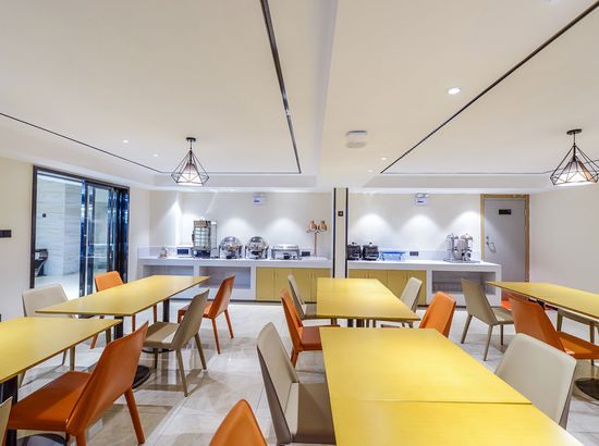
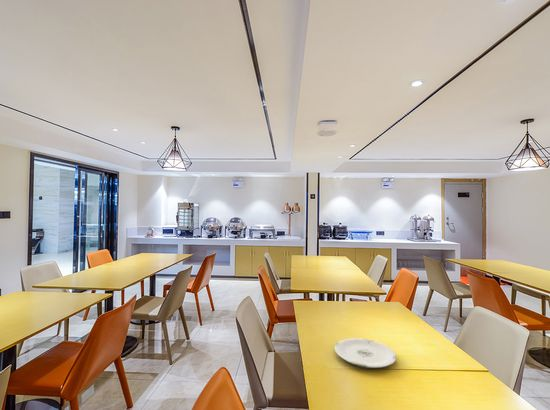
+ plate [334,337,397,369]
